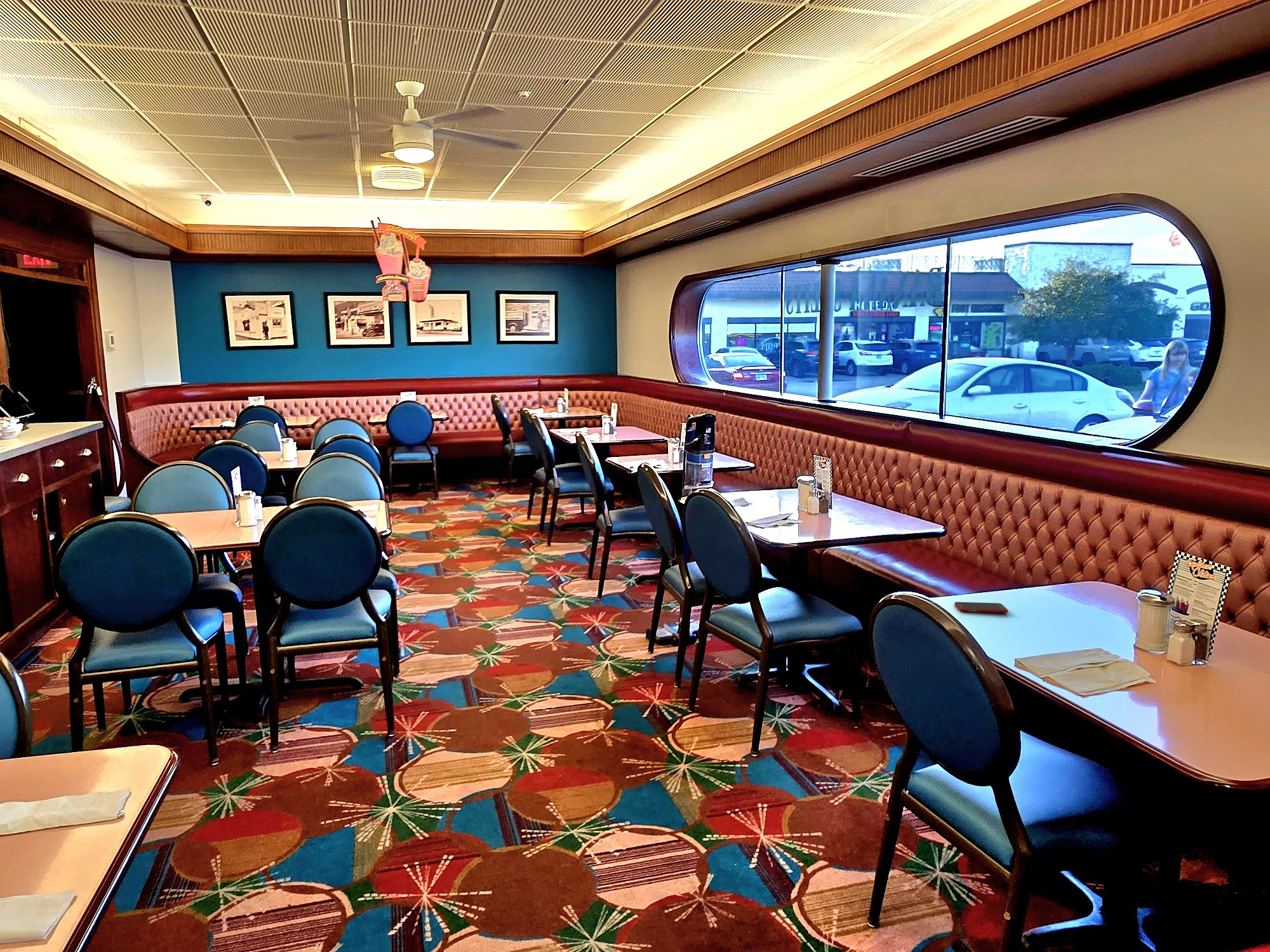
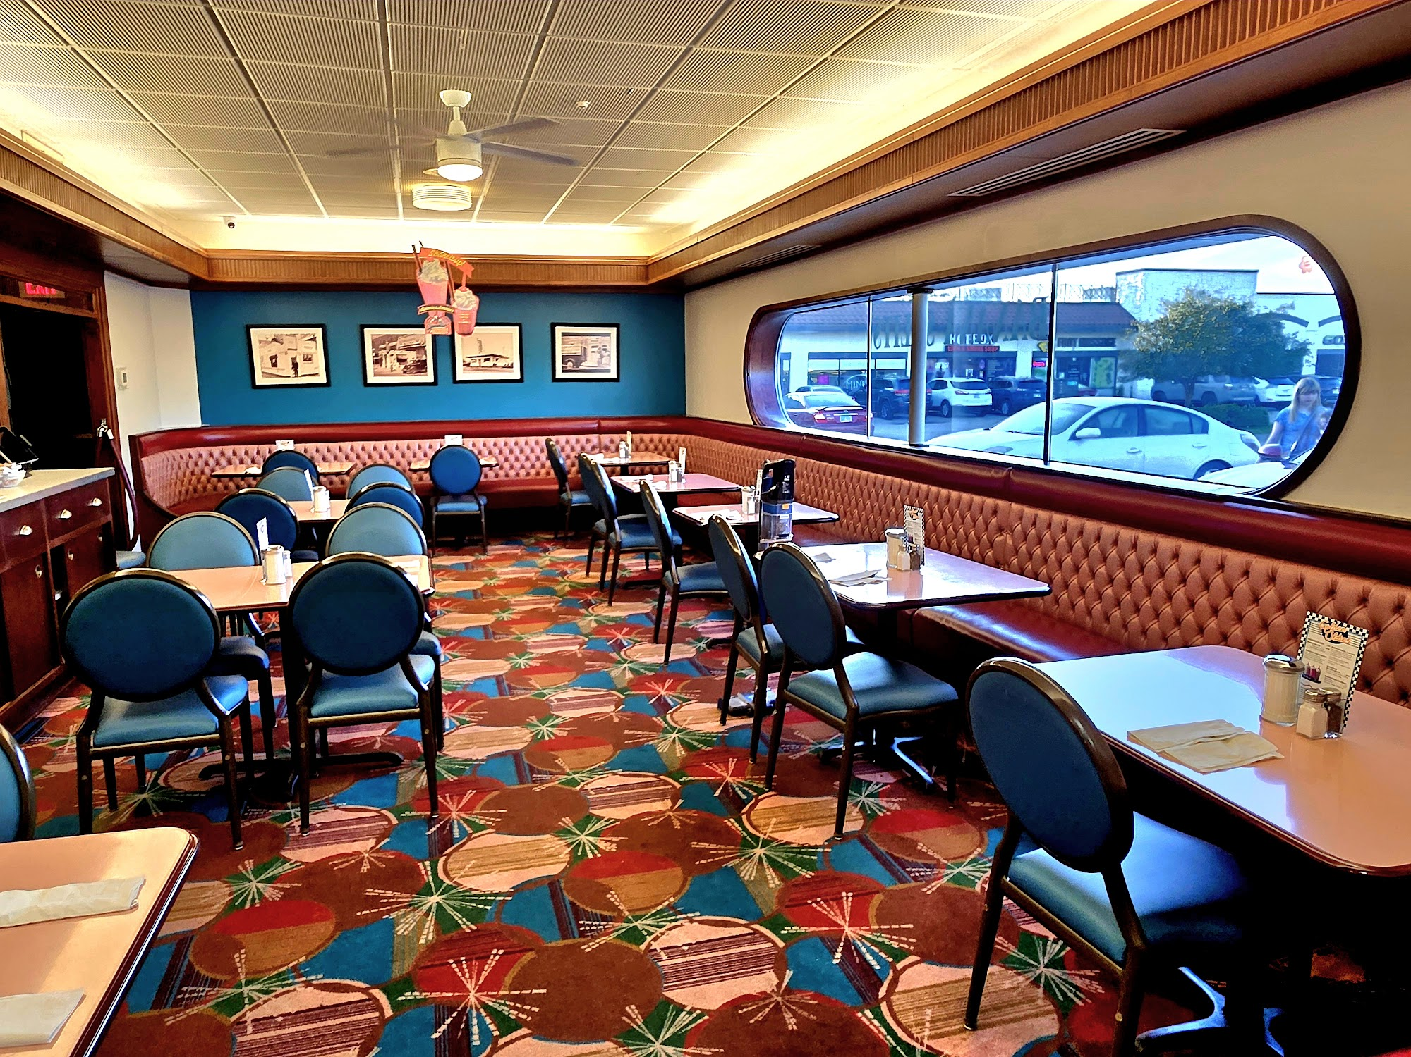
- cell phone [954,602,1008,614]
